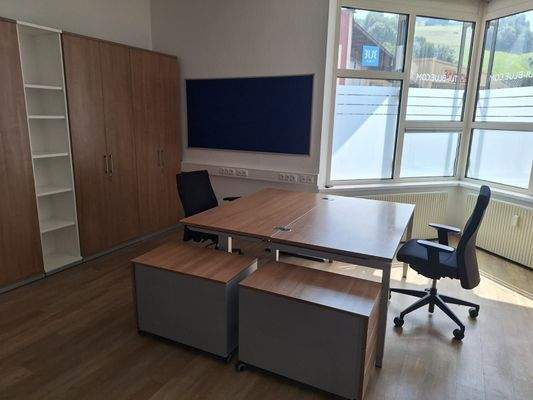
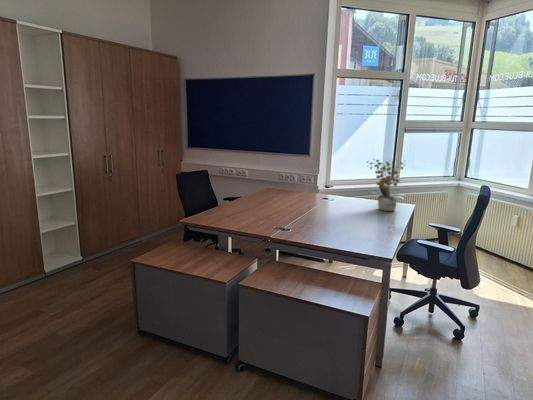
+ potted plant [366,158,407,212]
